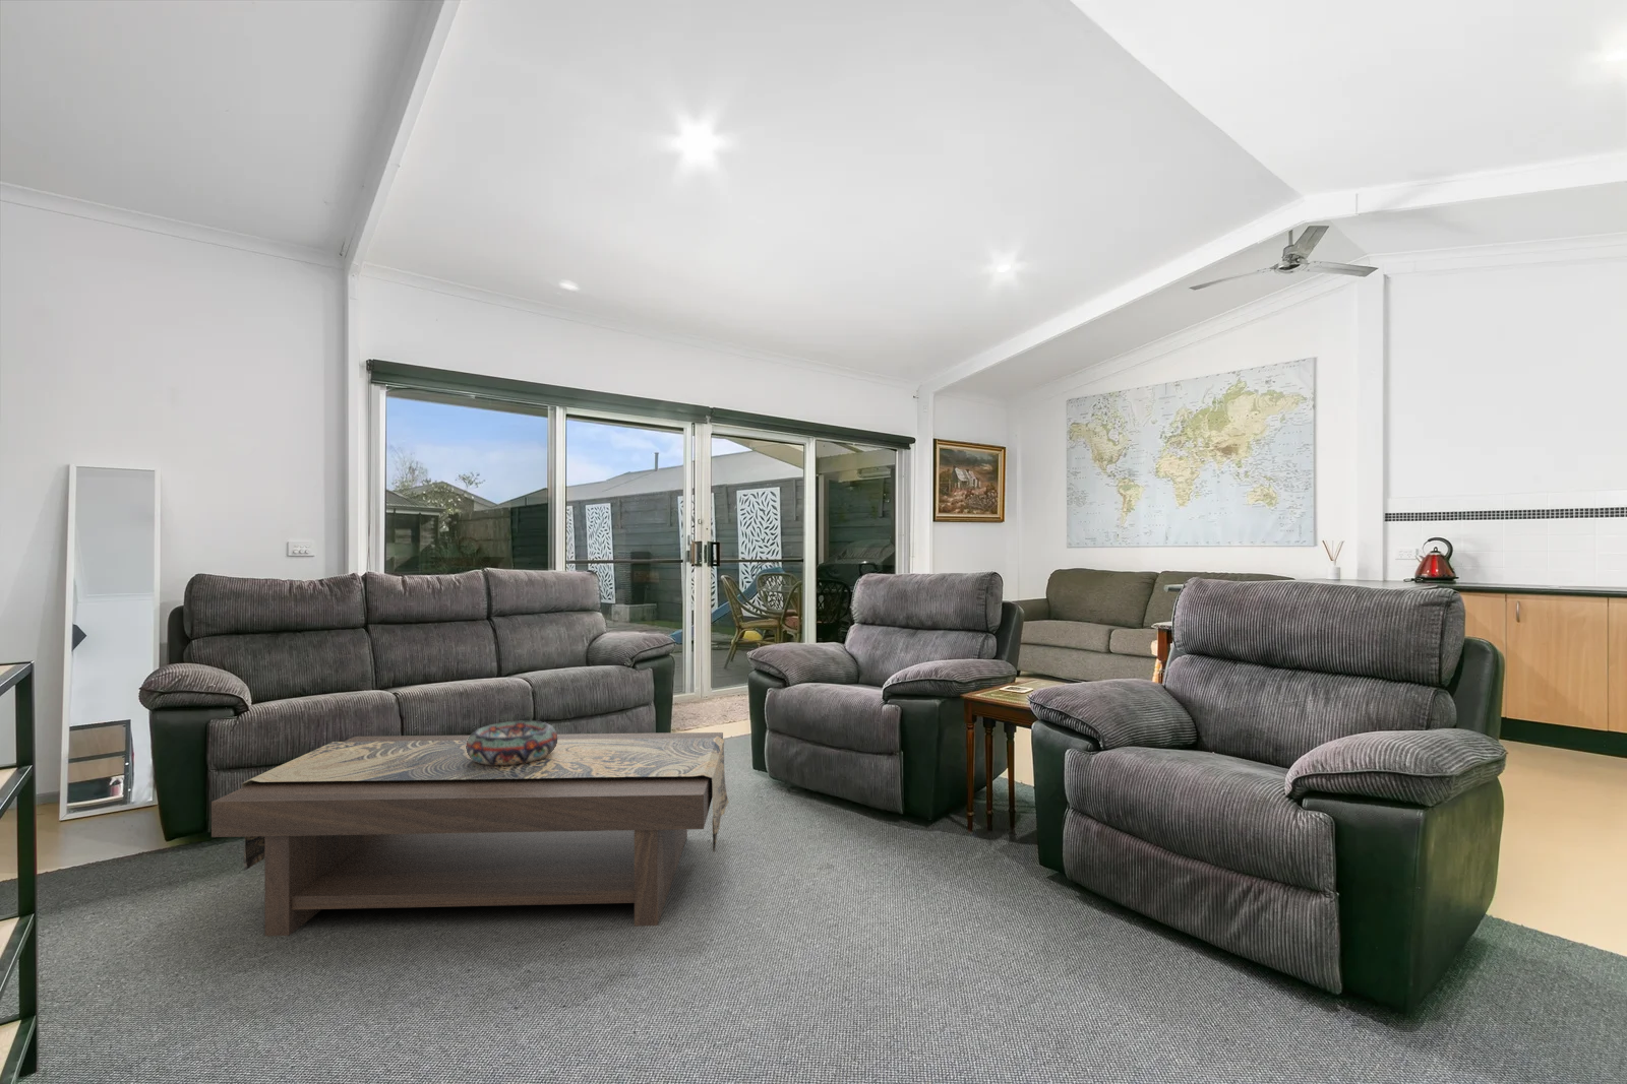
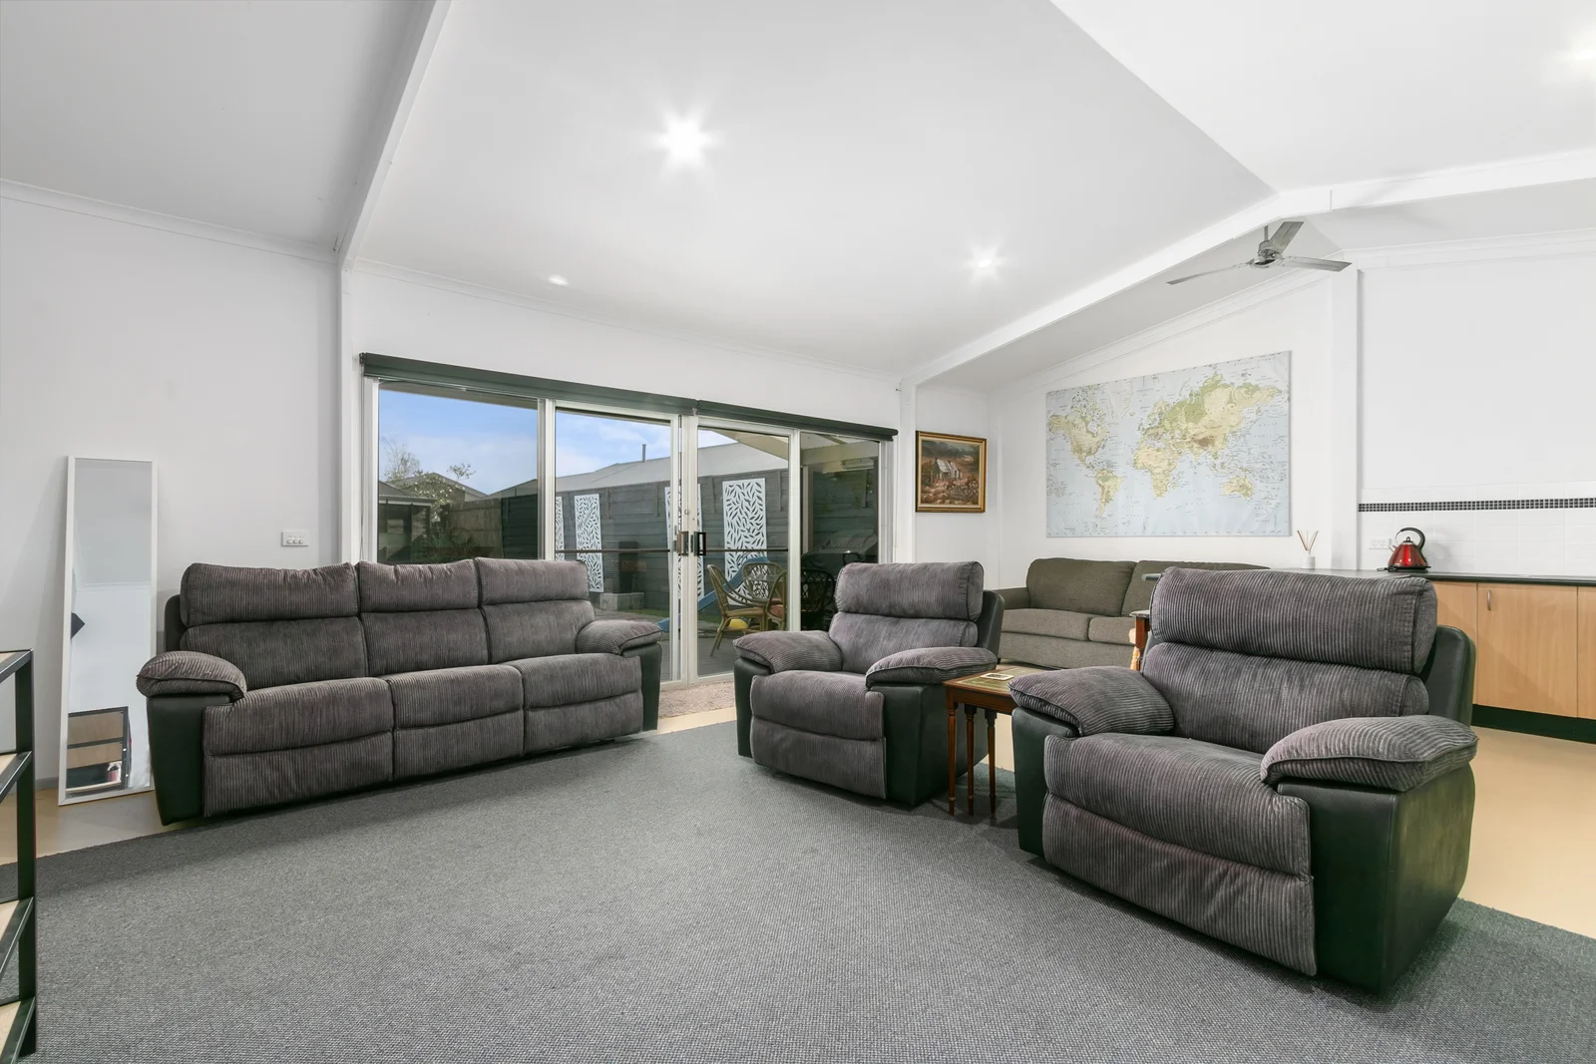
- decorative bowl [466,720,558,765]
- coffee table [211,732,730,936]
